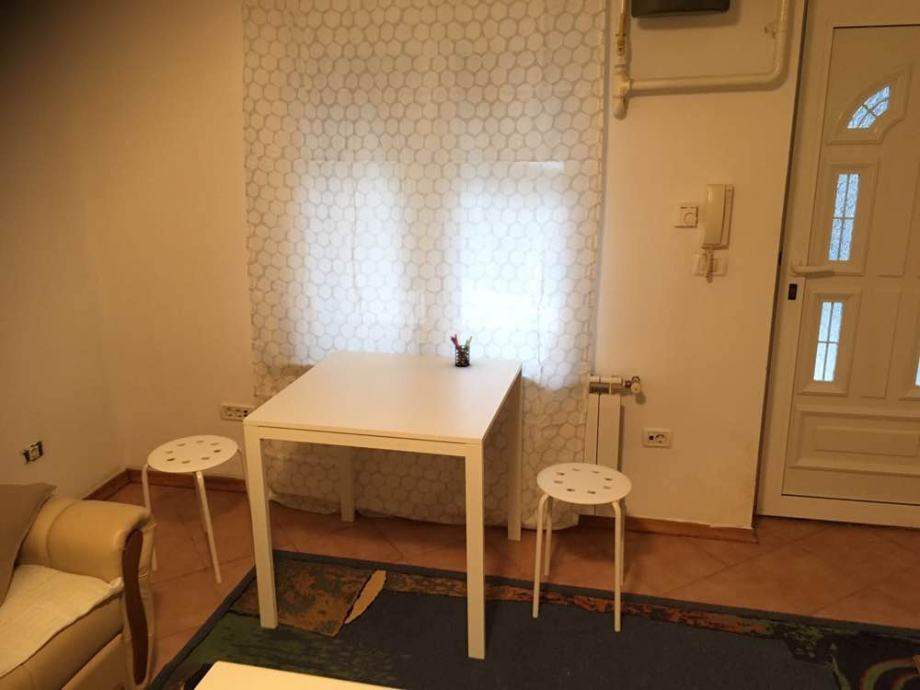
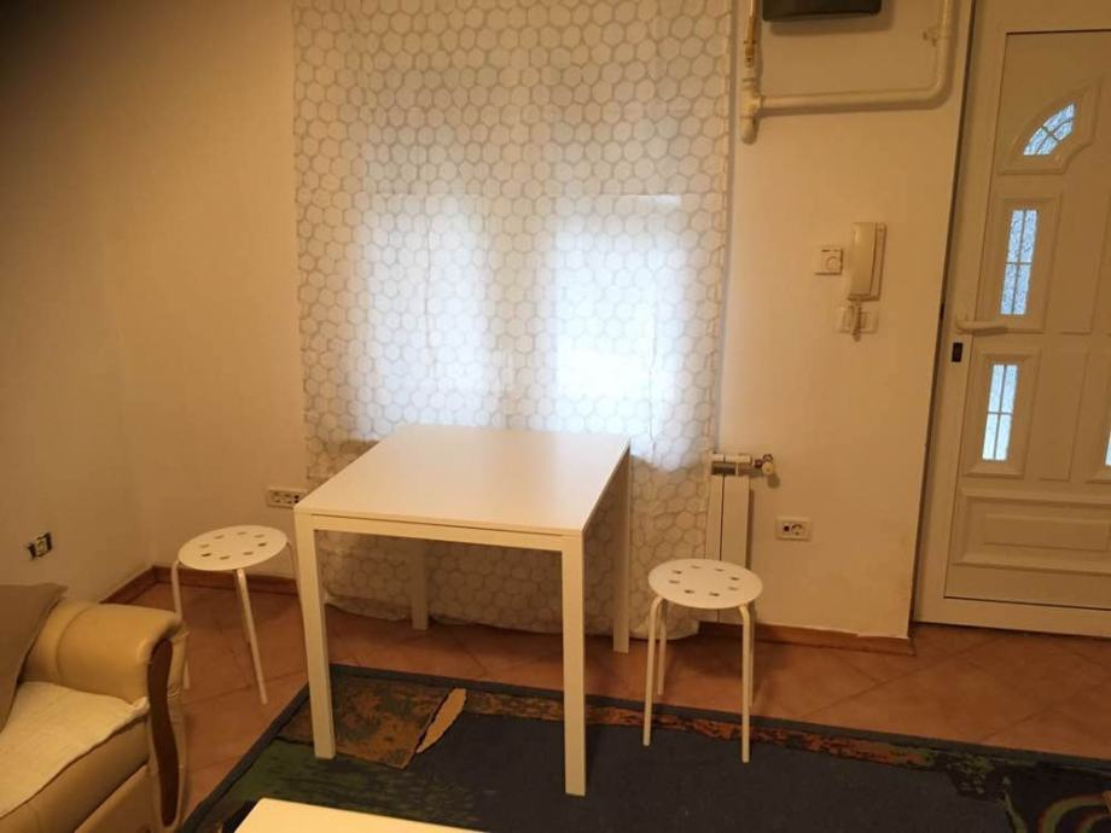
- pen holder [450,333,473,367]
